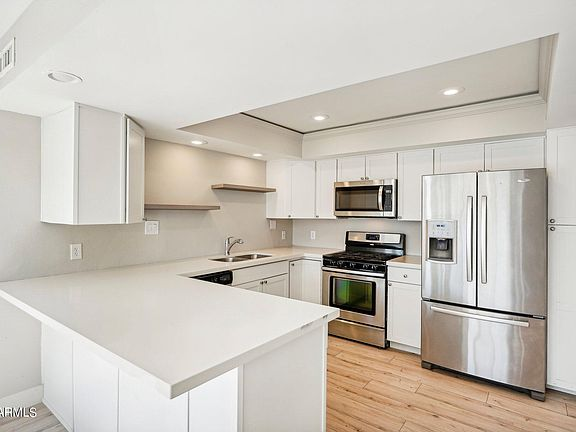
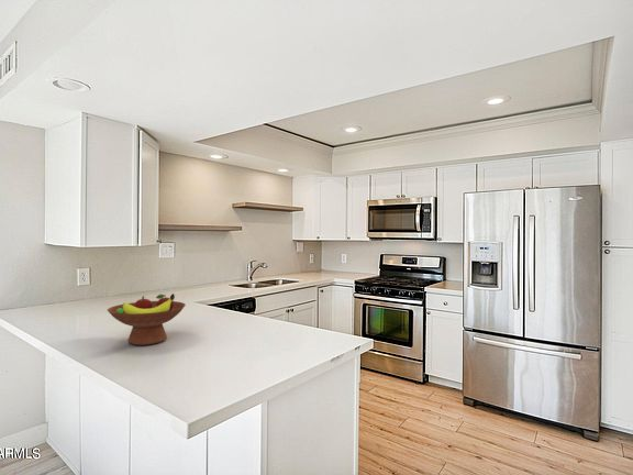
+ fruit bowl [107,292,187,346]
